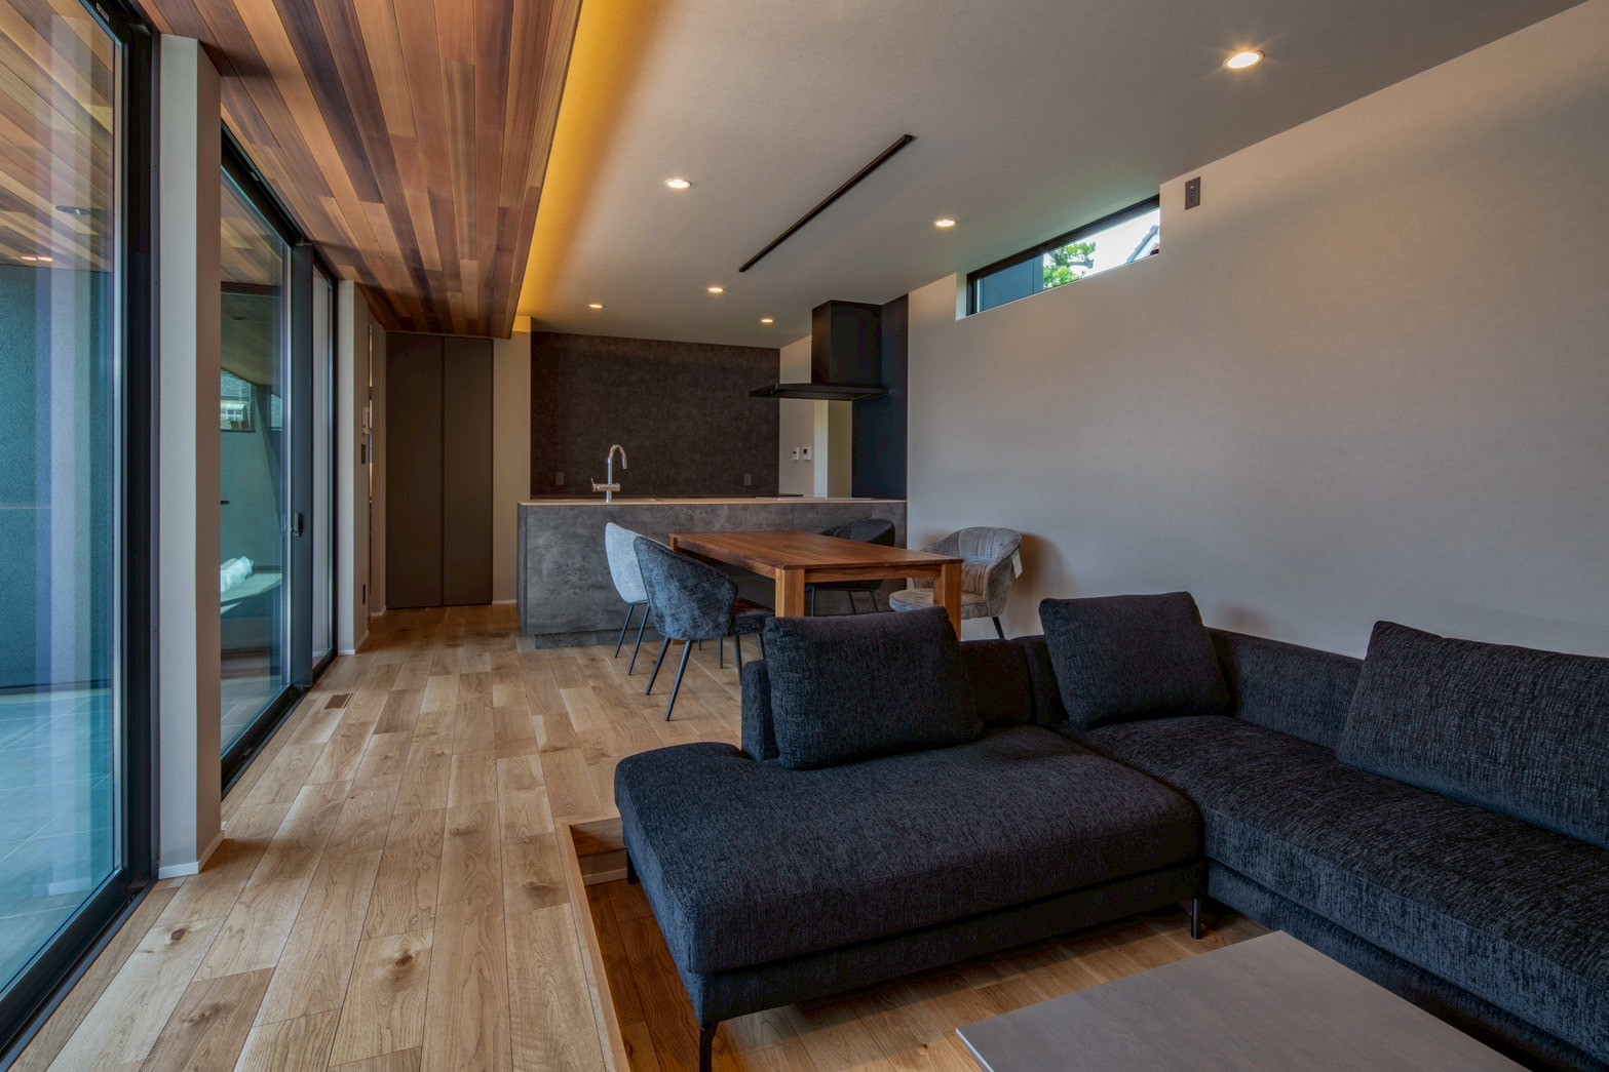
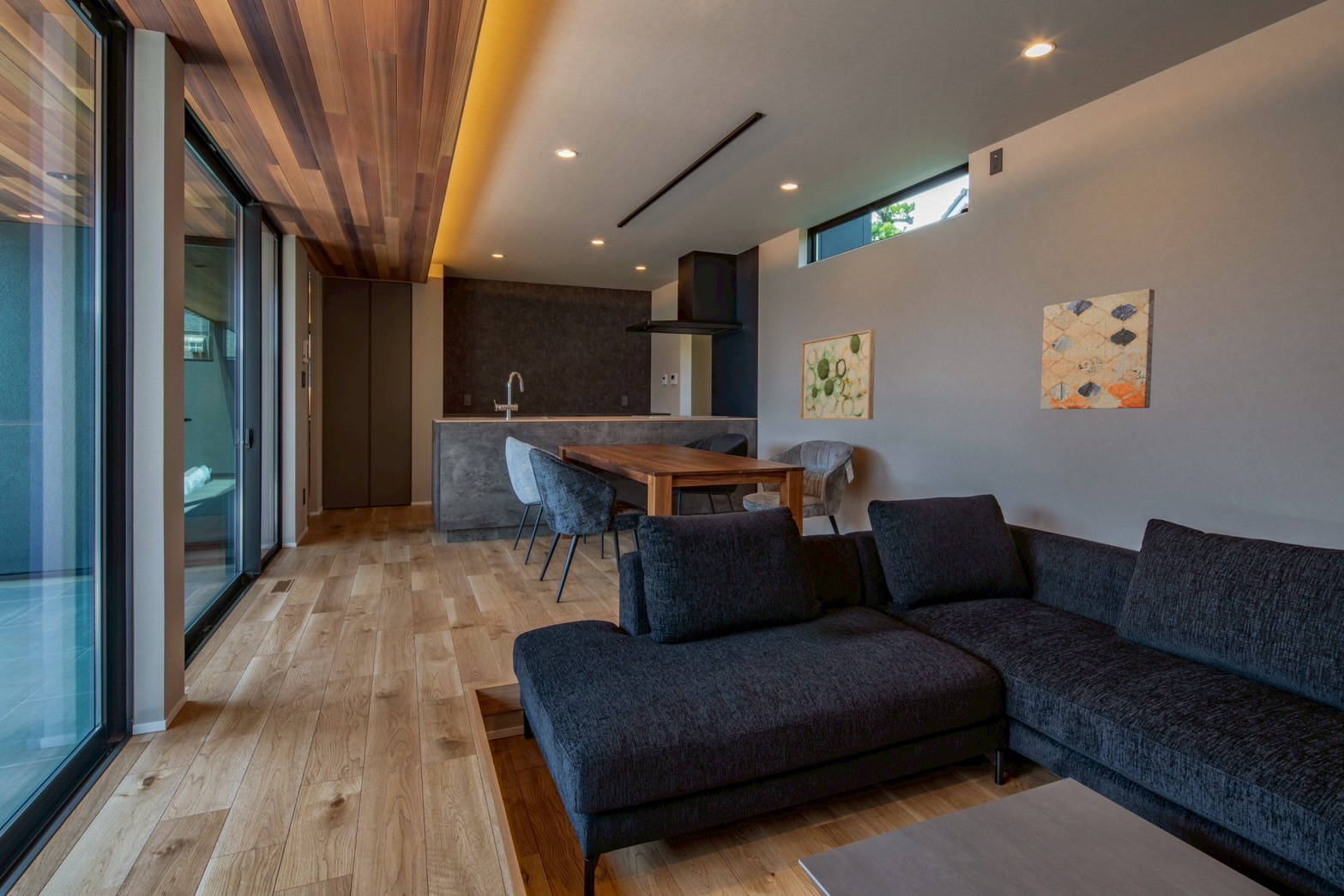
+ wall art [799,328,876,420]
+ wall art [1040,288,1155,410]
